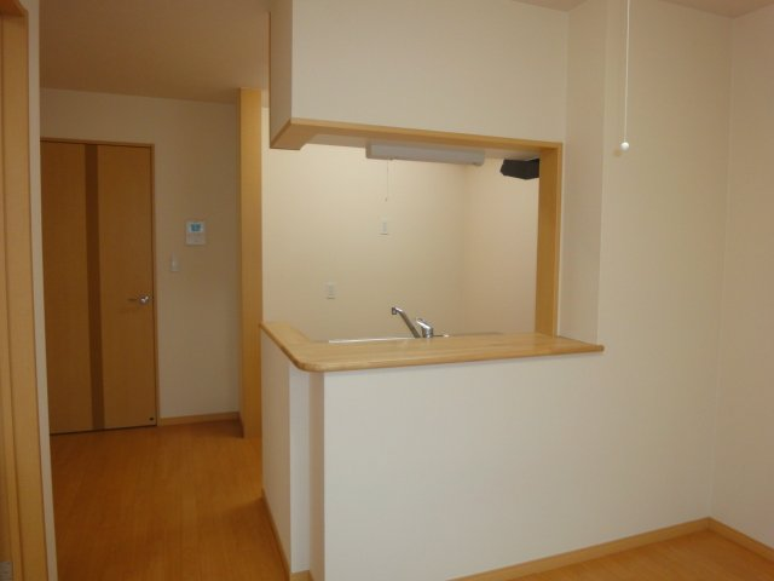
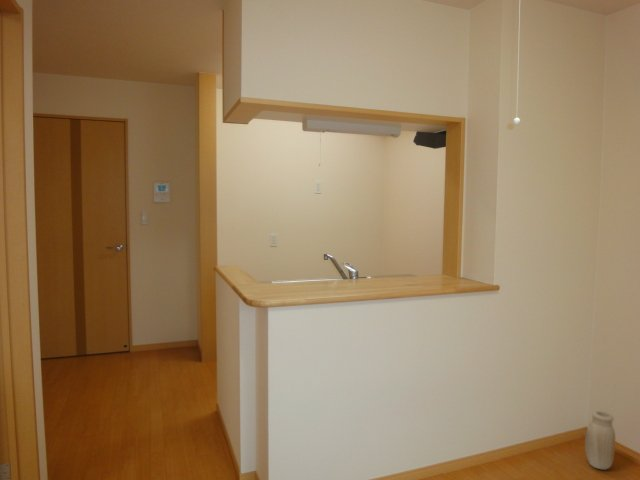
+ vase [584,410,616,471]
